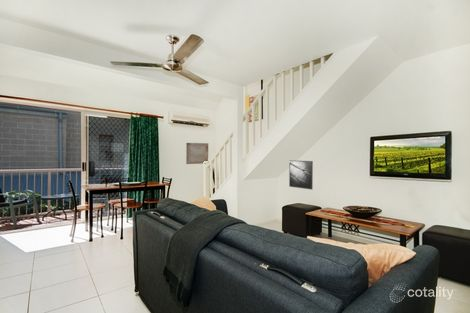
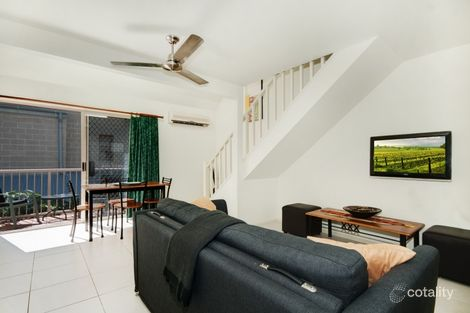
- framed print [288,160,314,191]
- stone plaque [185,142,209,165]
